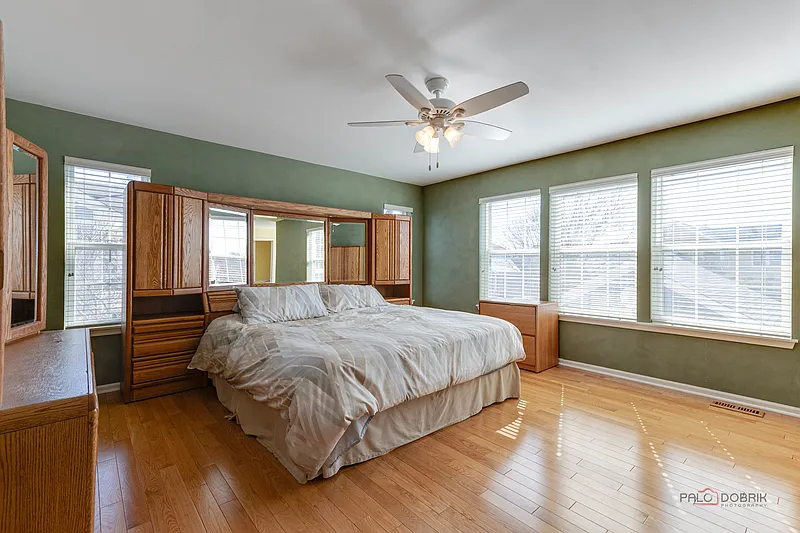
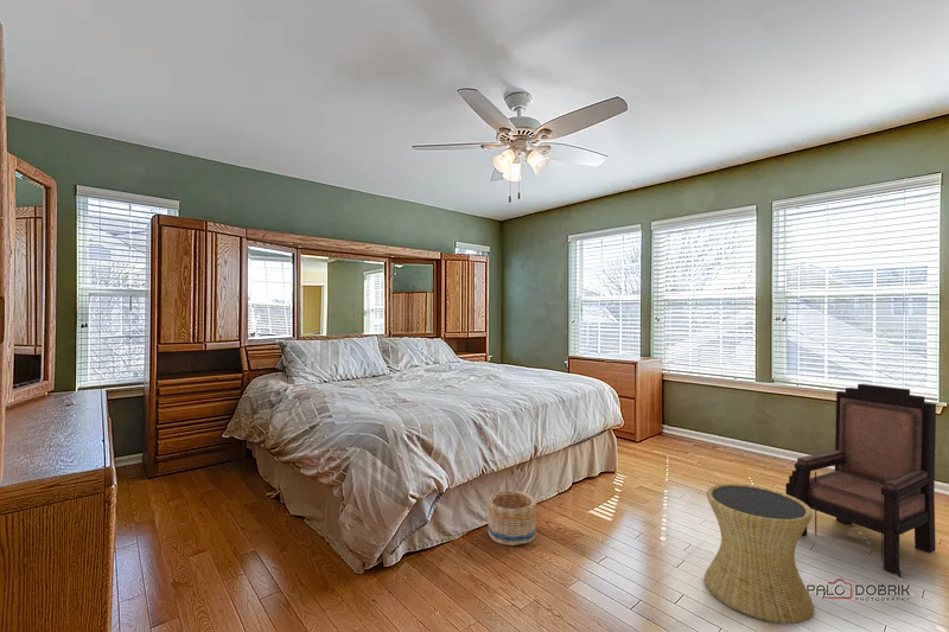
+ basket [486,490,537,547]
+ armchair [785,383,937,579]
+ side table [703,483,815,625]
